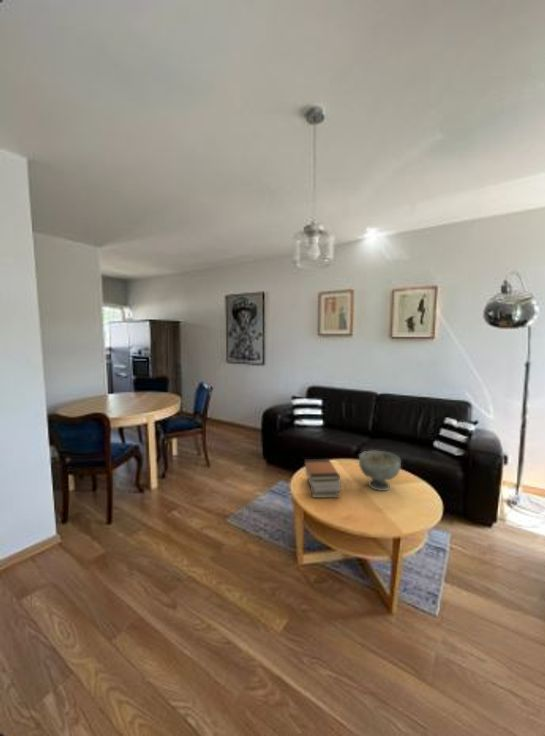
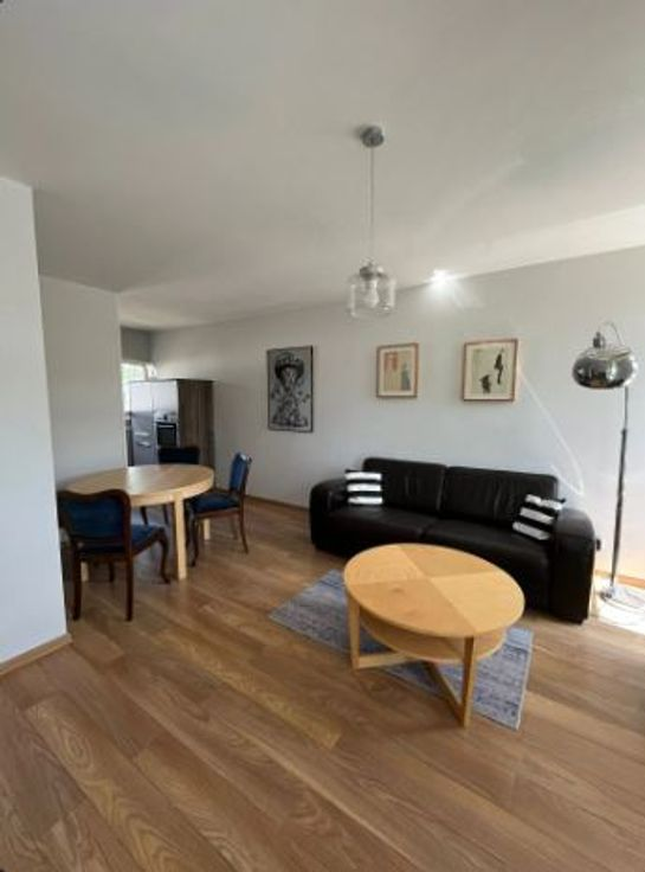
- decorative bowl [358,450,402,492]
- book stack [303,458,342,499]
